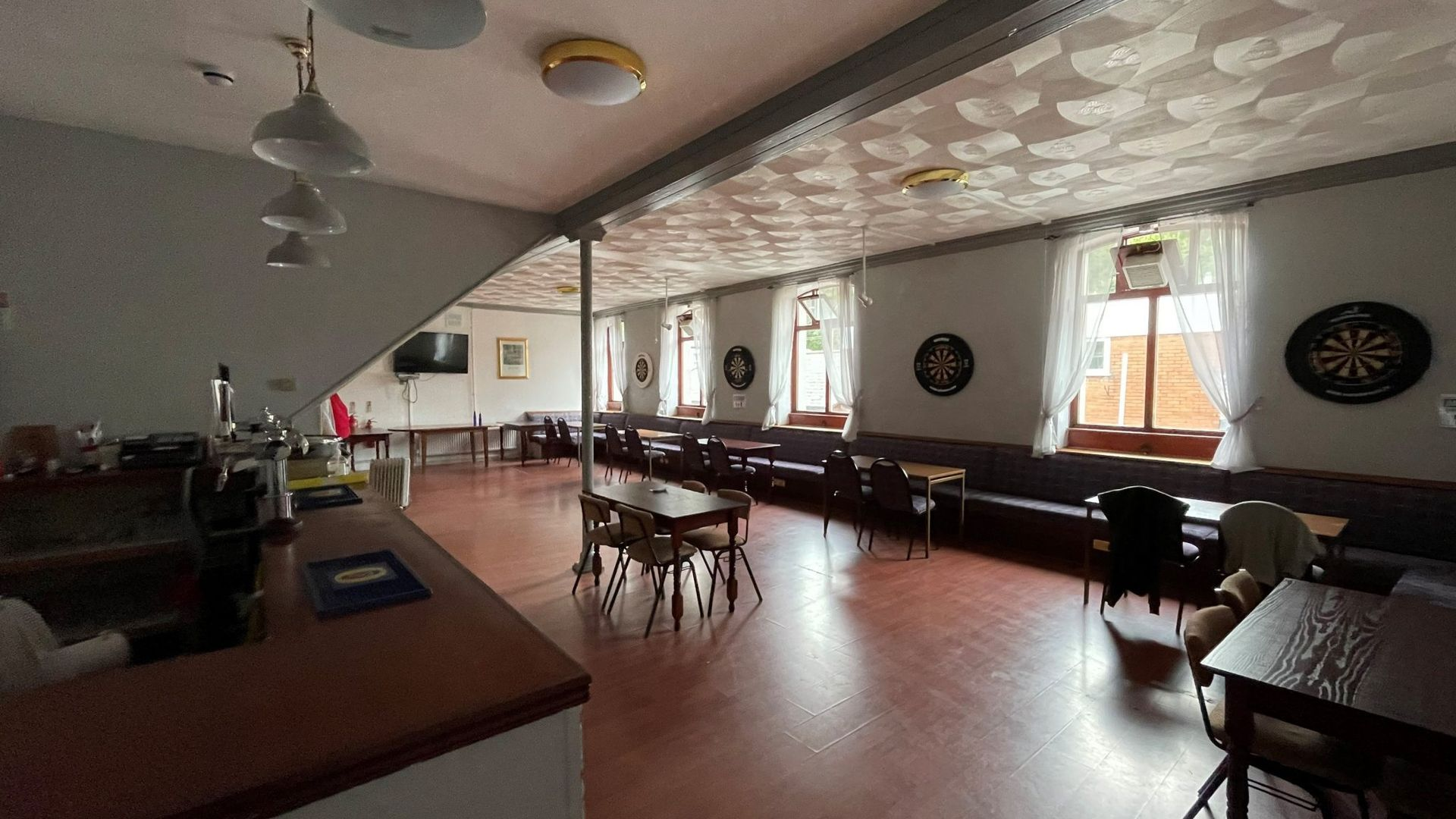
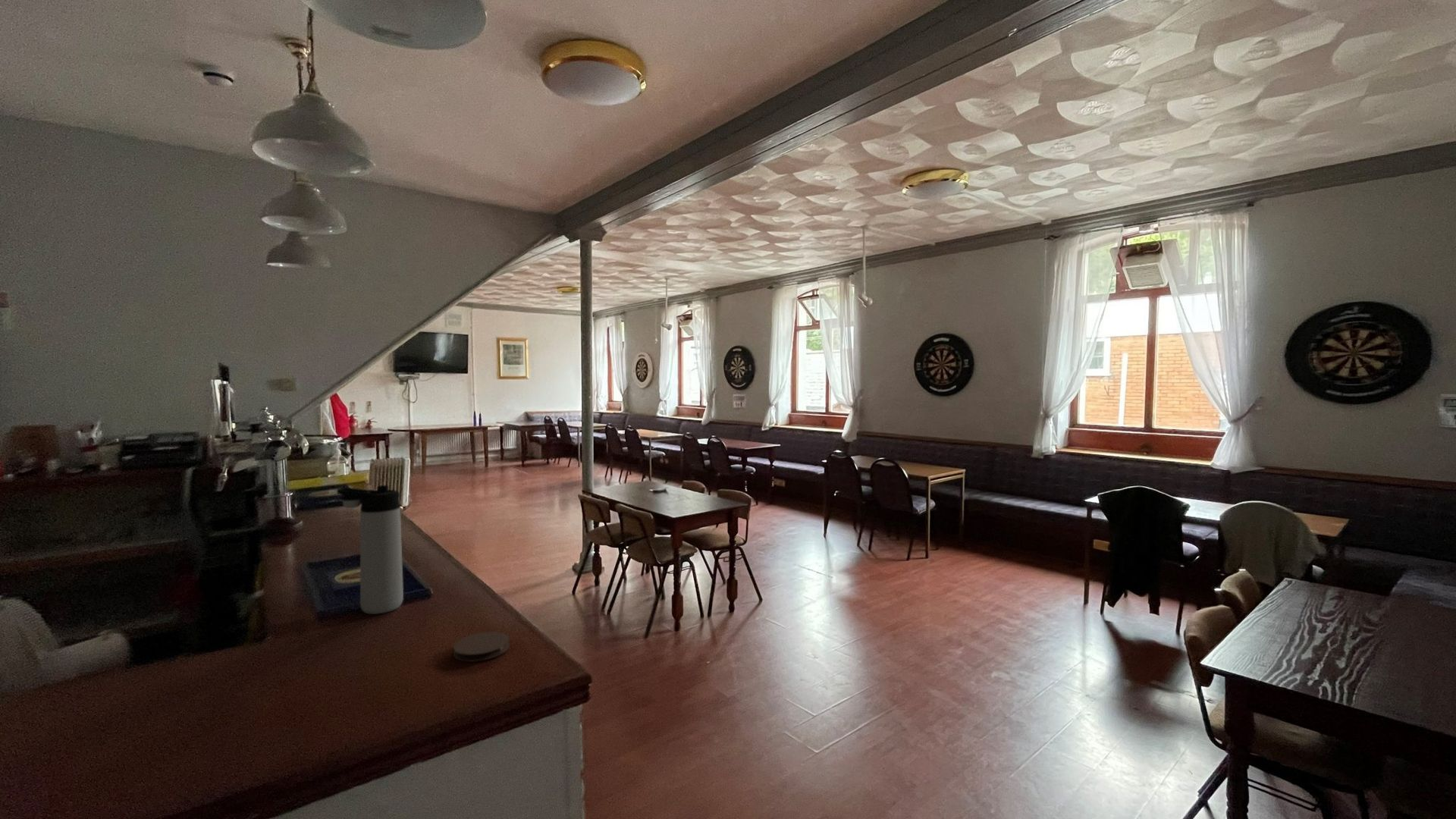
+ thermos bottle [336,485,404,615]
+ coaster [453,631,510,663]
